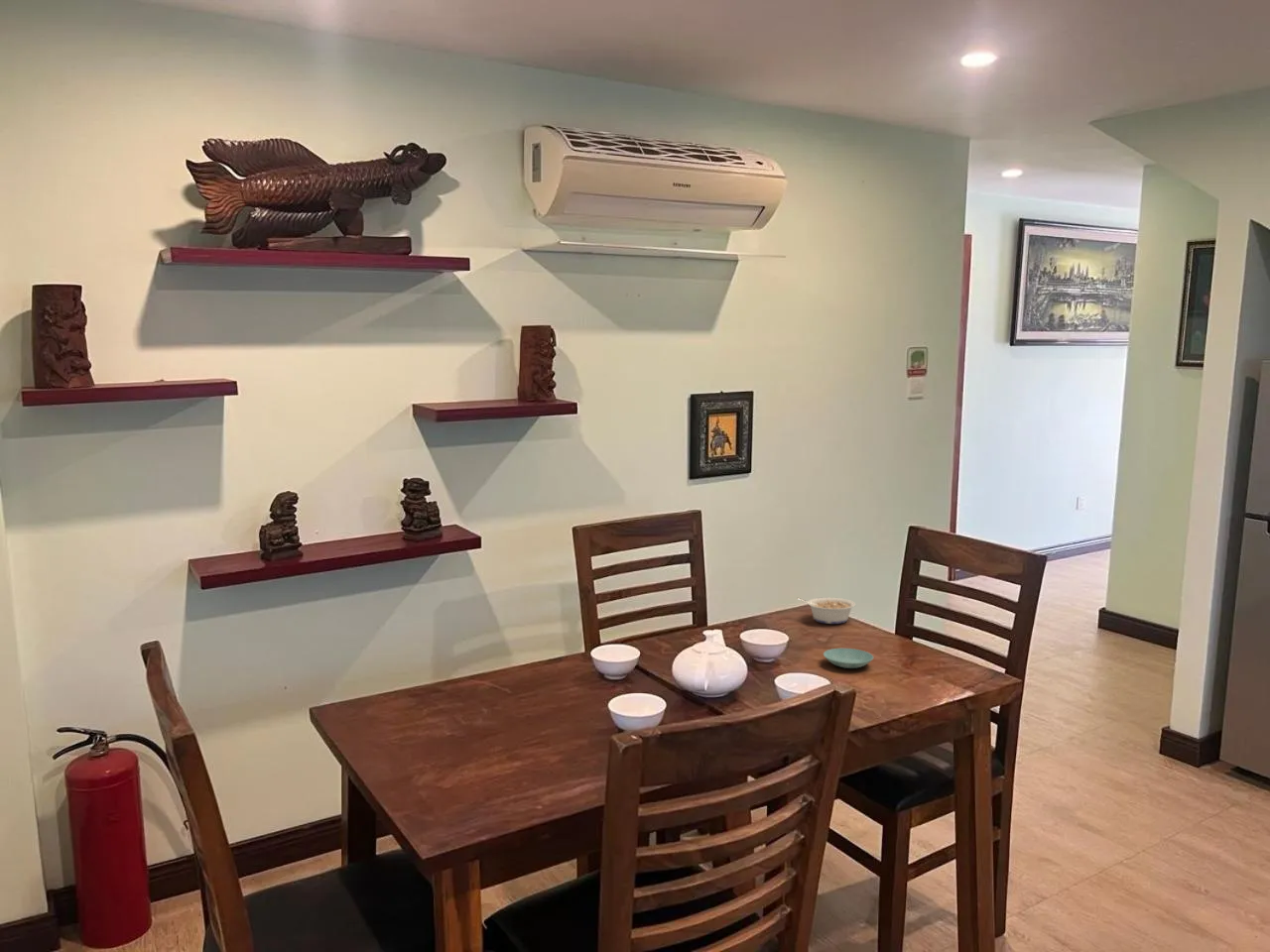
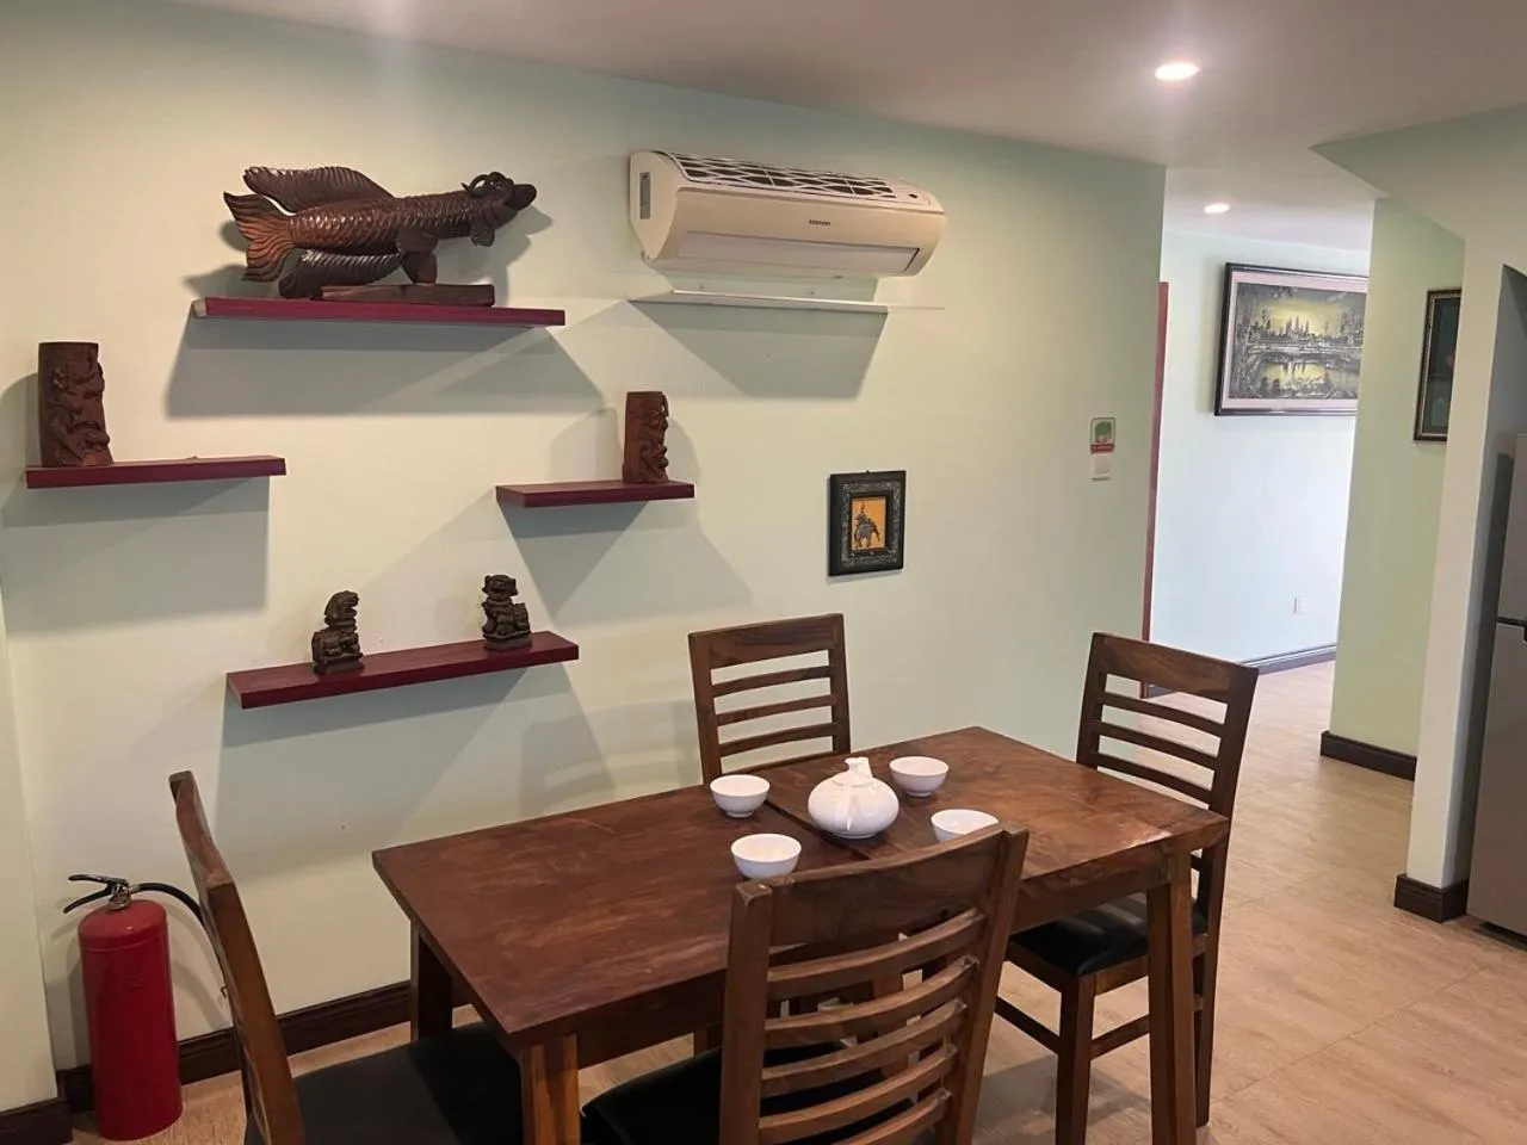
- saucer [823,648,874,669]
- legume [797,596,856,625]
